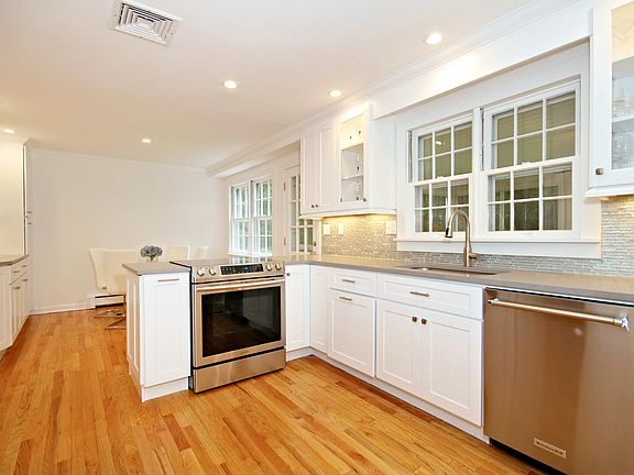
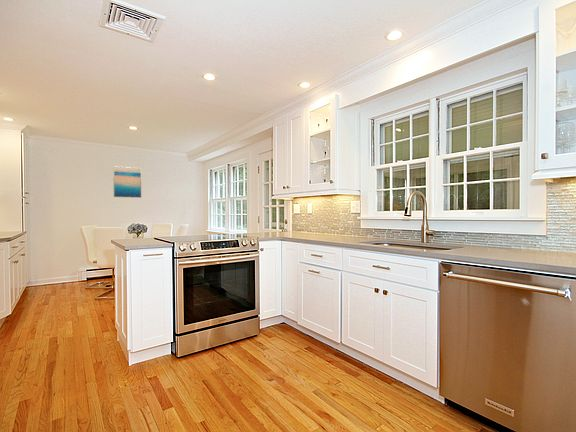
+ wall art [112,165,142,199]
